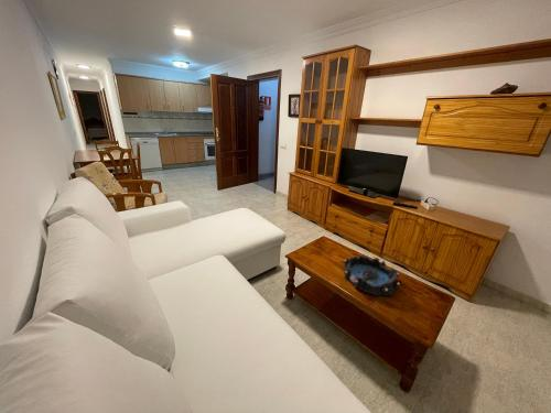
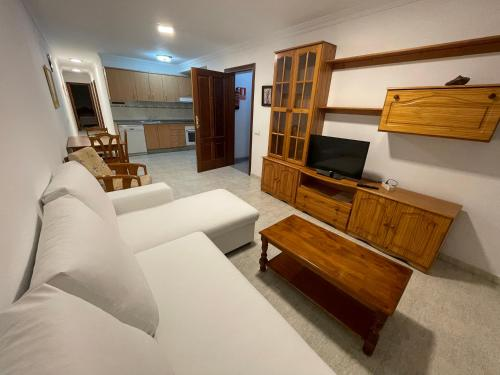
- decorative bowl [343,254,401,297]
